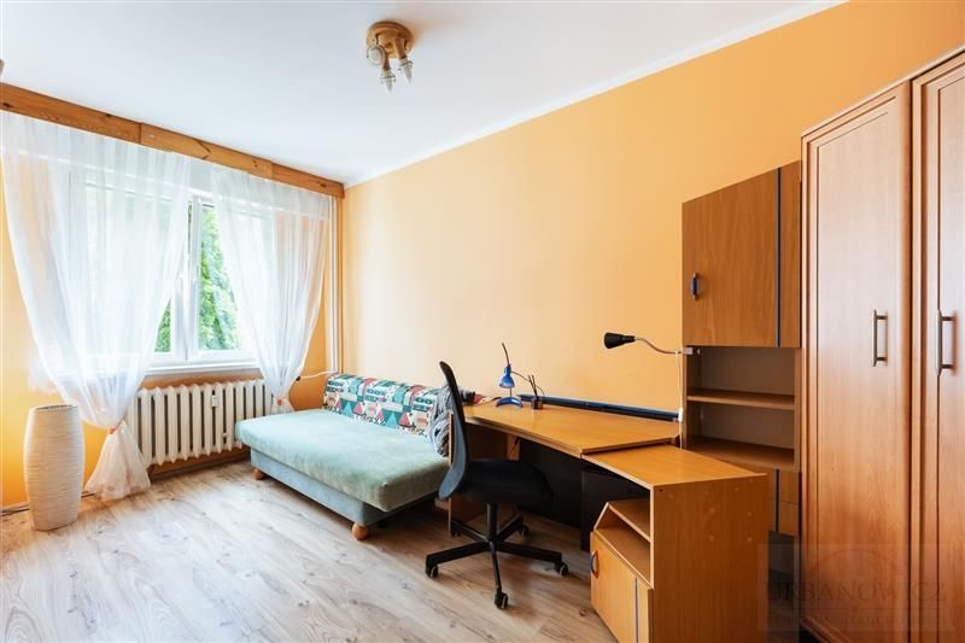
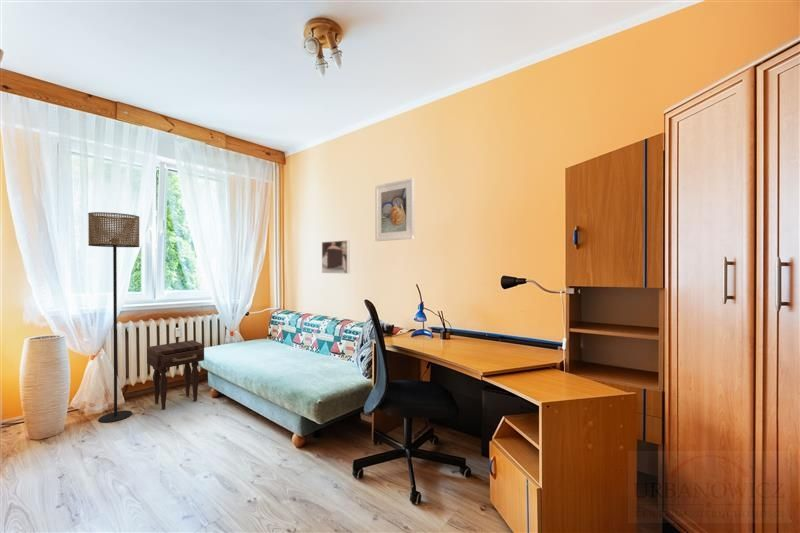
+ floor lamp [87,211,140,424]
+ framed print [321,239,351,275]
+ nightstand [146,339,205,411]
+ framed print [374,177,415,242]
